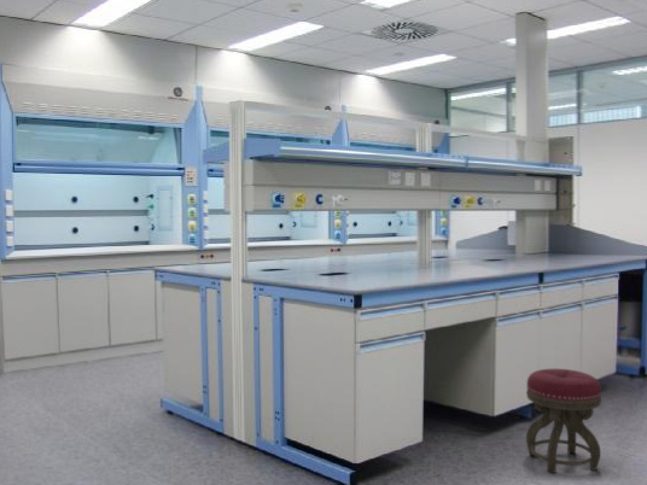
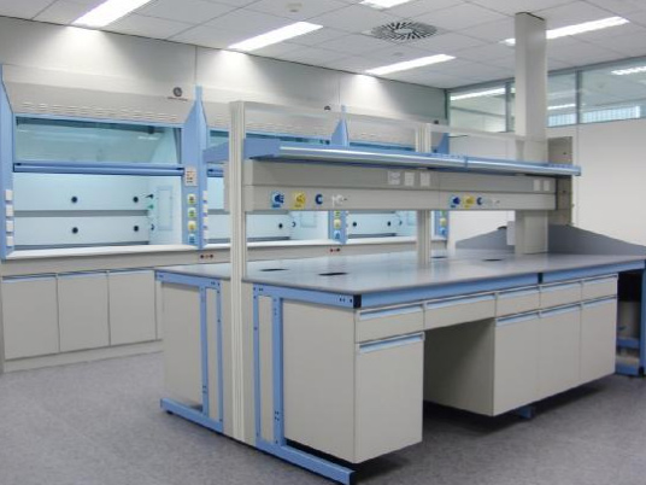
- stool [525,368,602,474]
